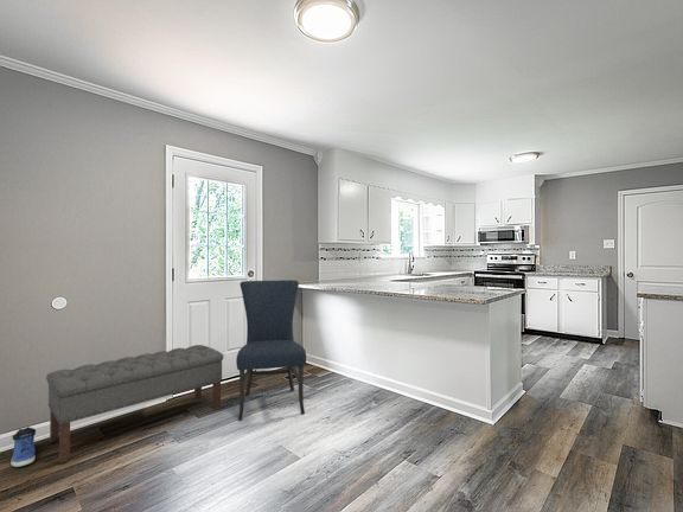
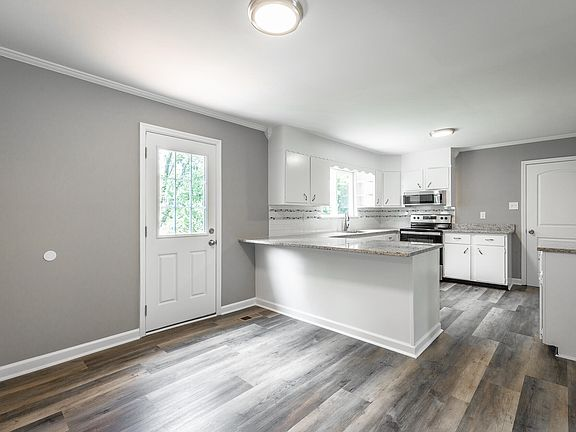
- chair [235,280,307,421]
- sneaker [9,425,37,468]
- bench [45,344,224,465]
